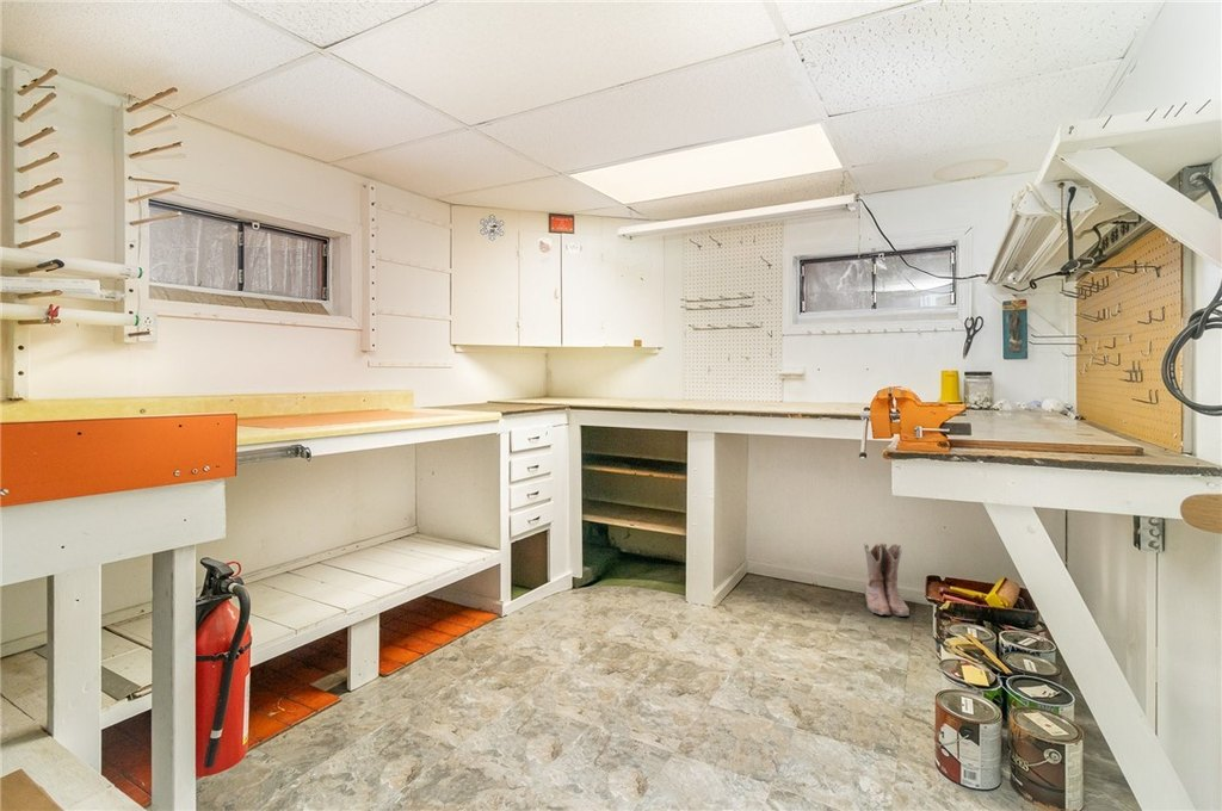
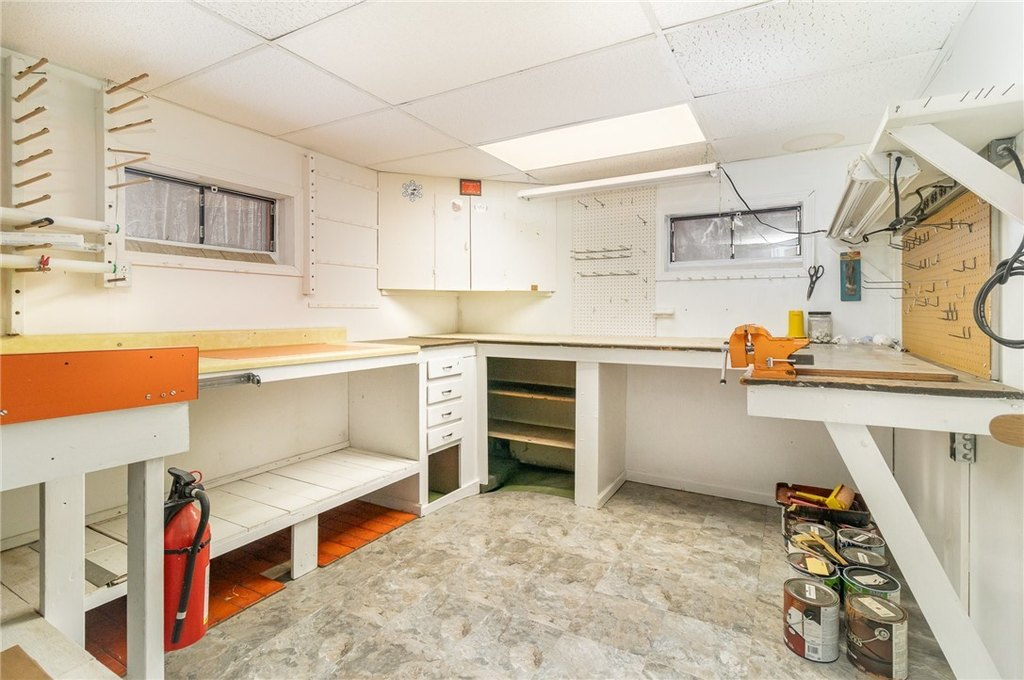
- boots [863,541,911,618]
